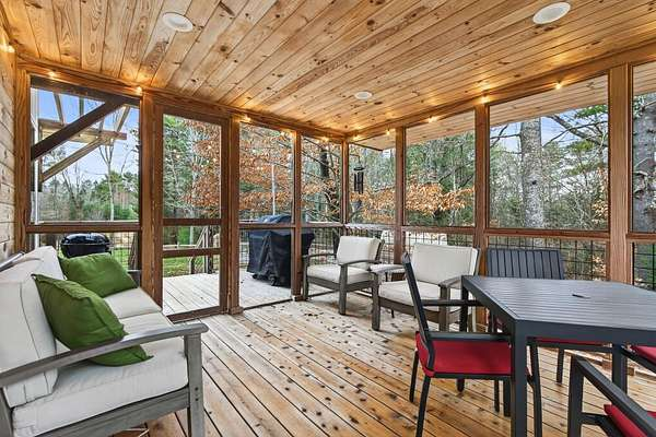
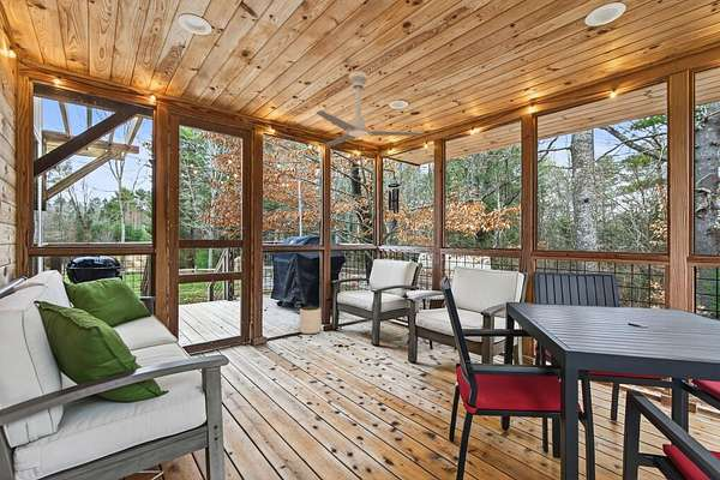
+ ceiling fan [314,70,426,149]
+ plant pot [299,305,323,335]
